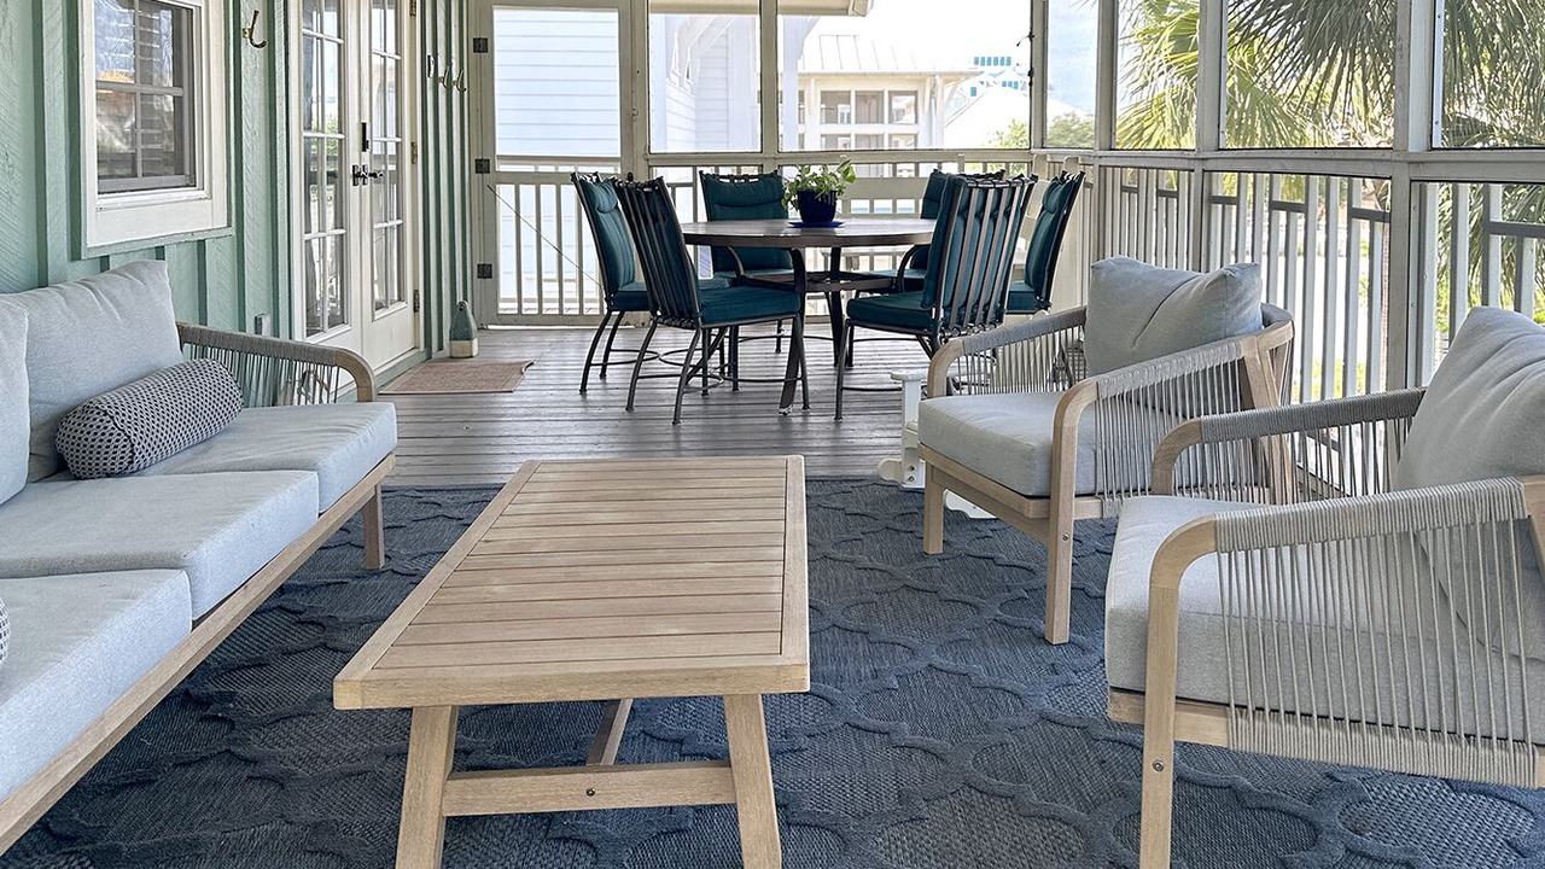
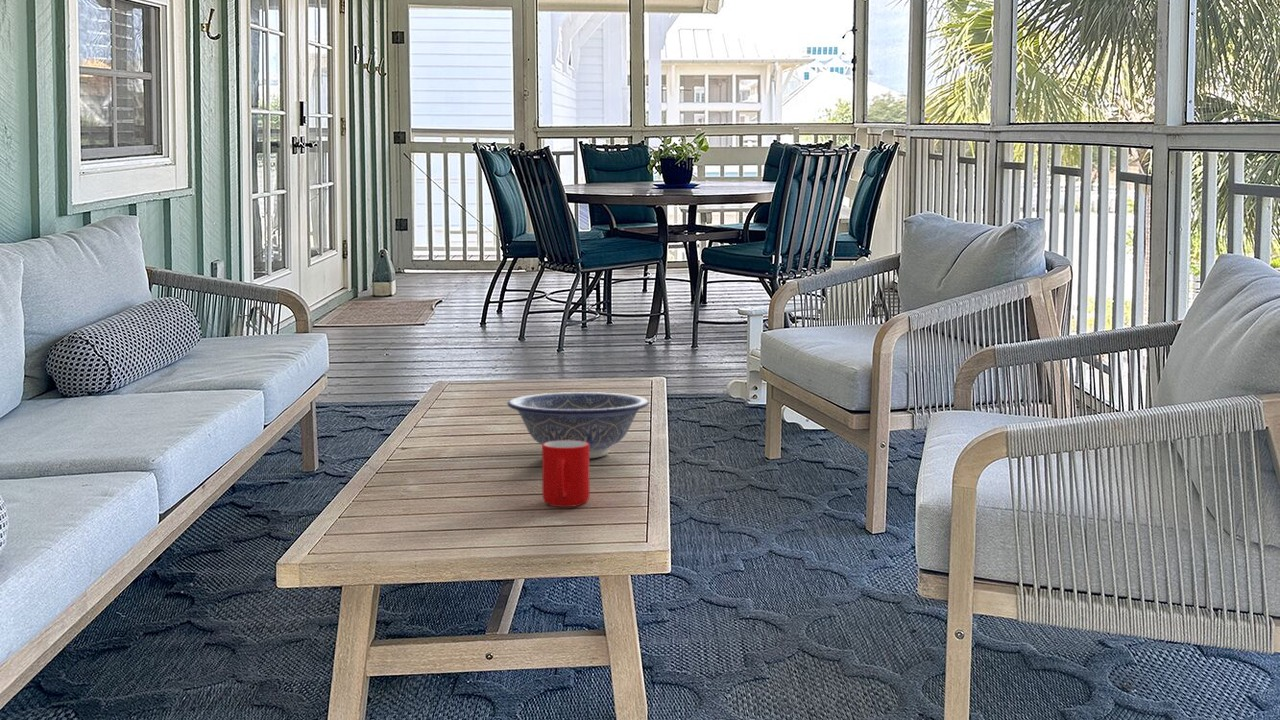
+ decorative bowl [506,391,650,459]
+ cup [541,440,591,508]
